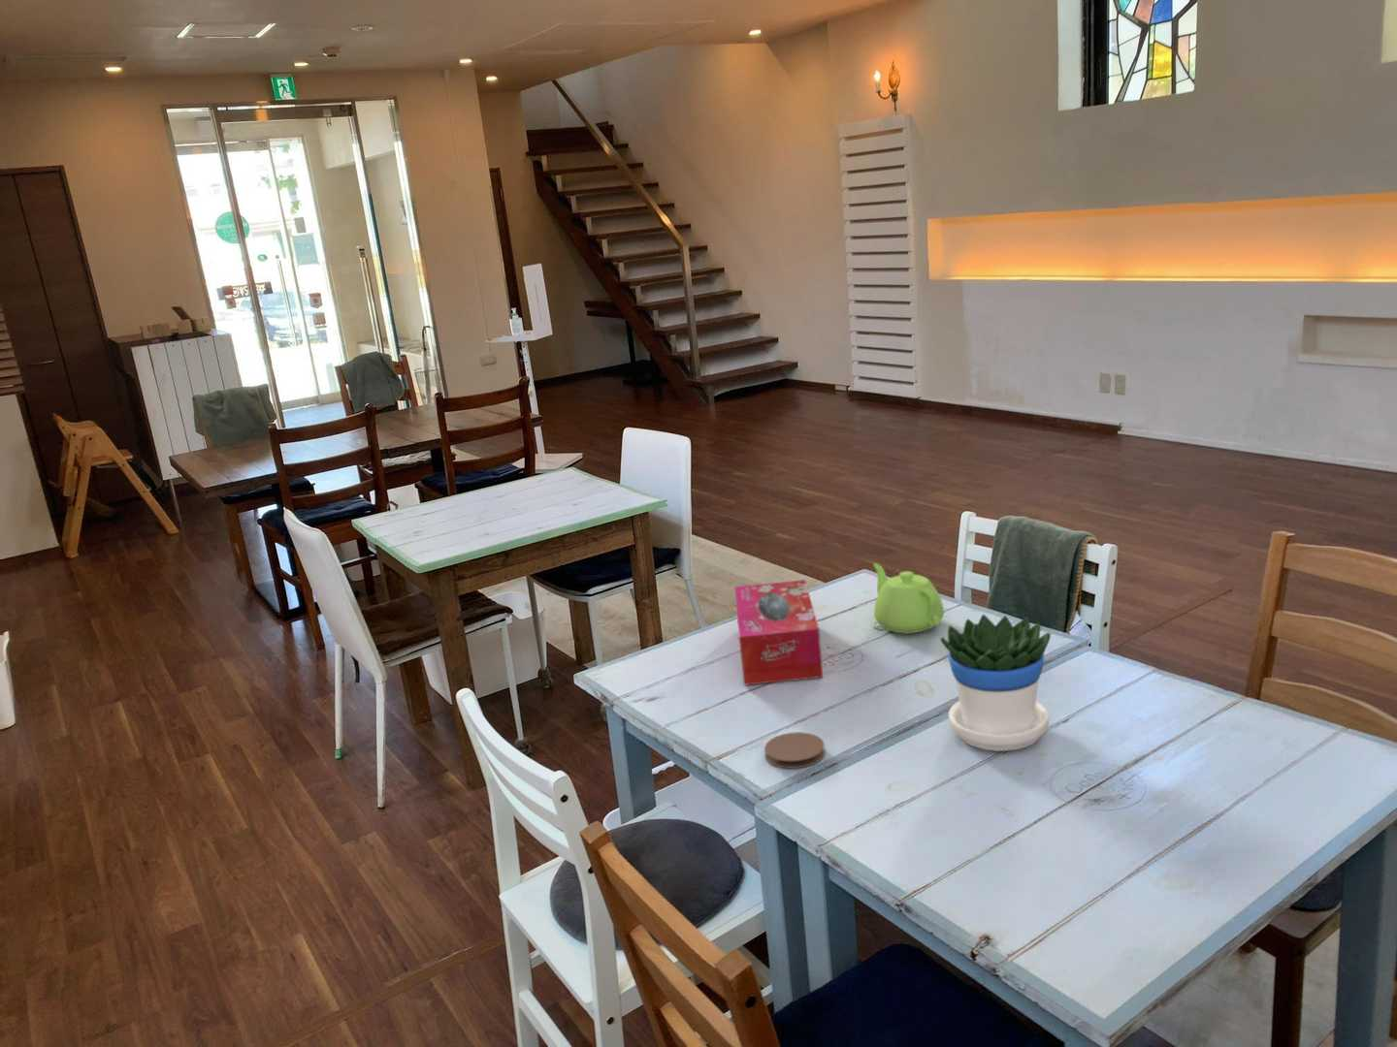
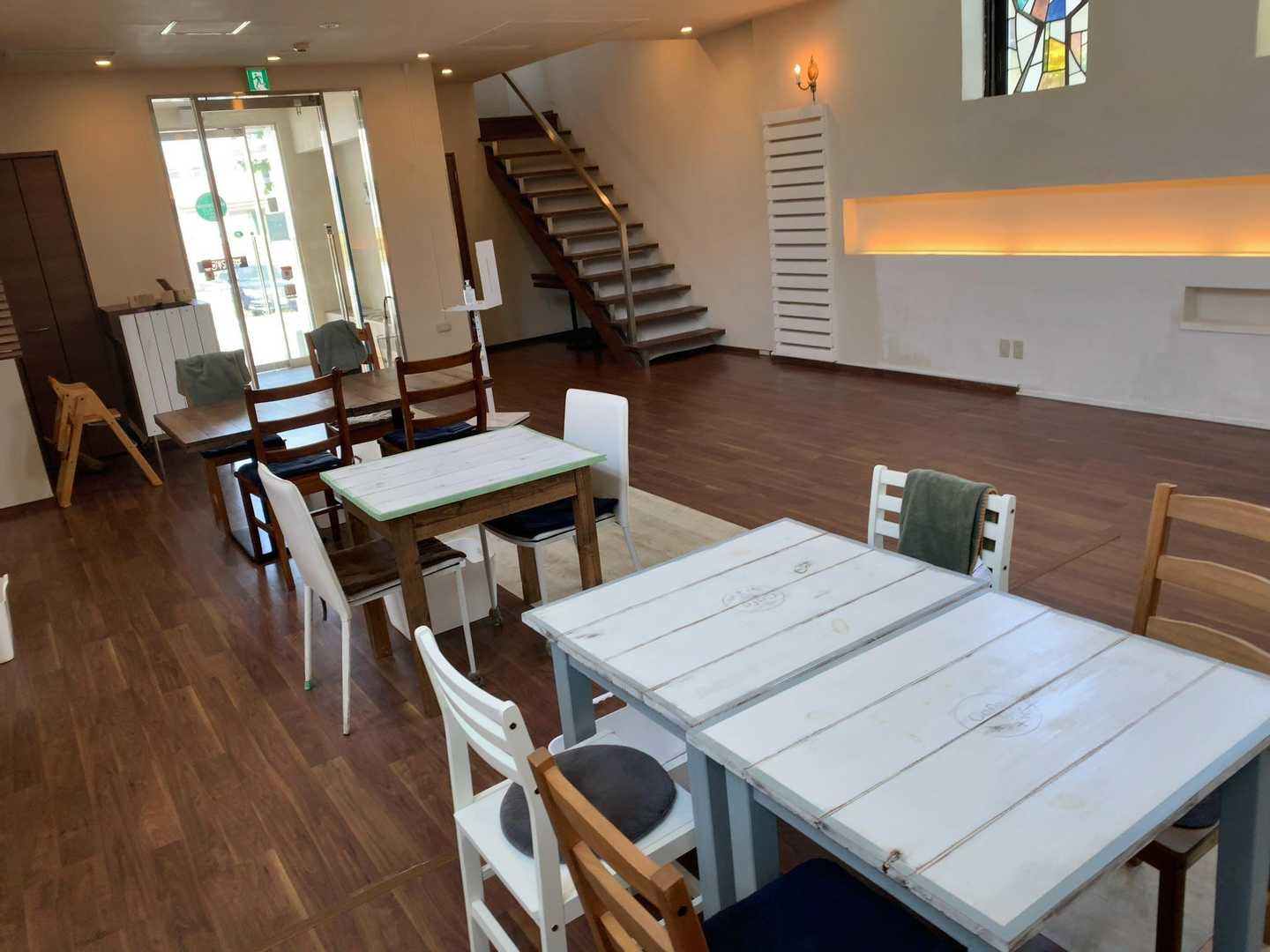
- tissue box [735,578,824,686]
- teapot [872,562,945,635]
- flowerpot [941,614,1052,752]
- coaster [763,731,826,770]
